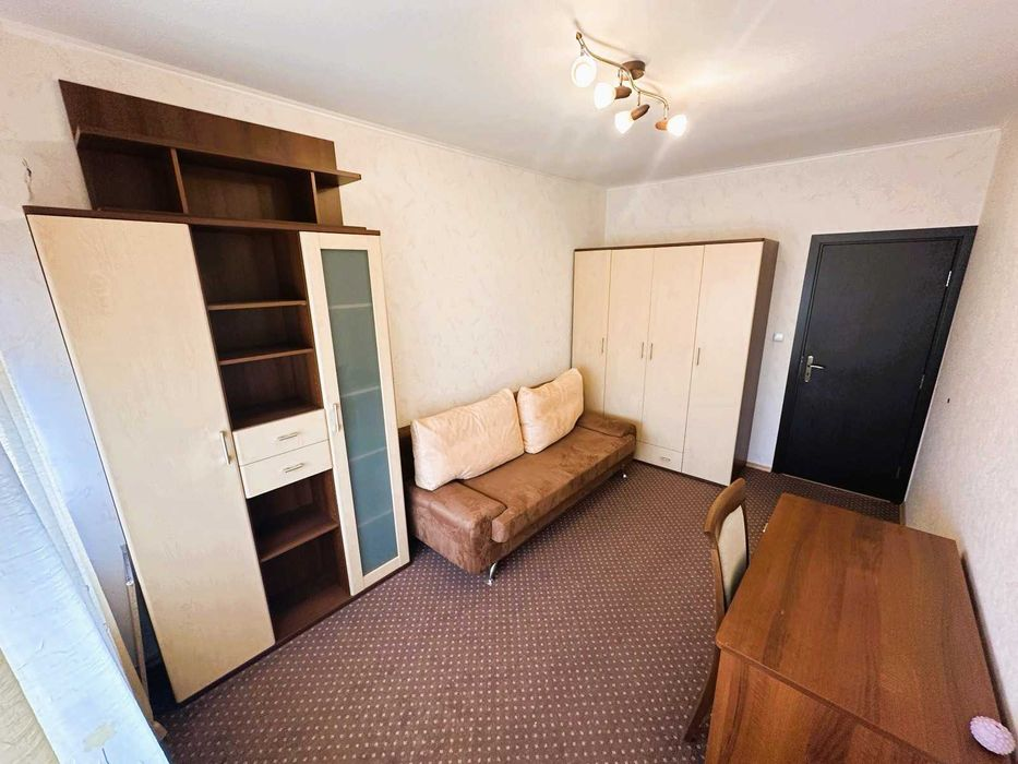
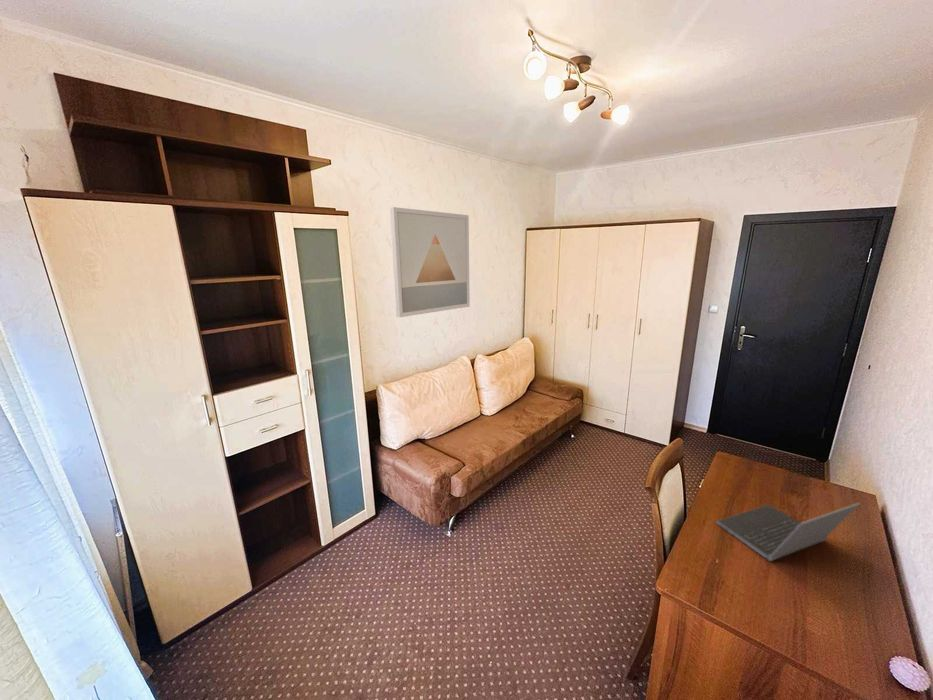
+ wall art [389,206,471,318]
+ laptop computer [715,502,861,562]
